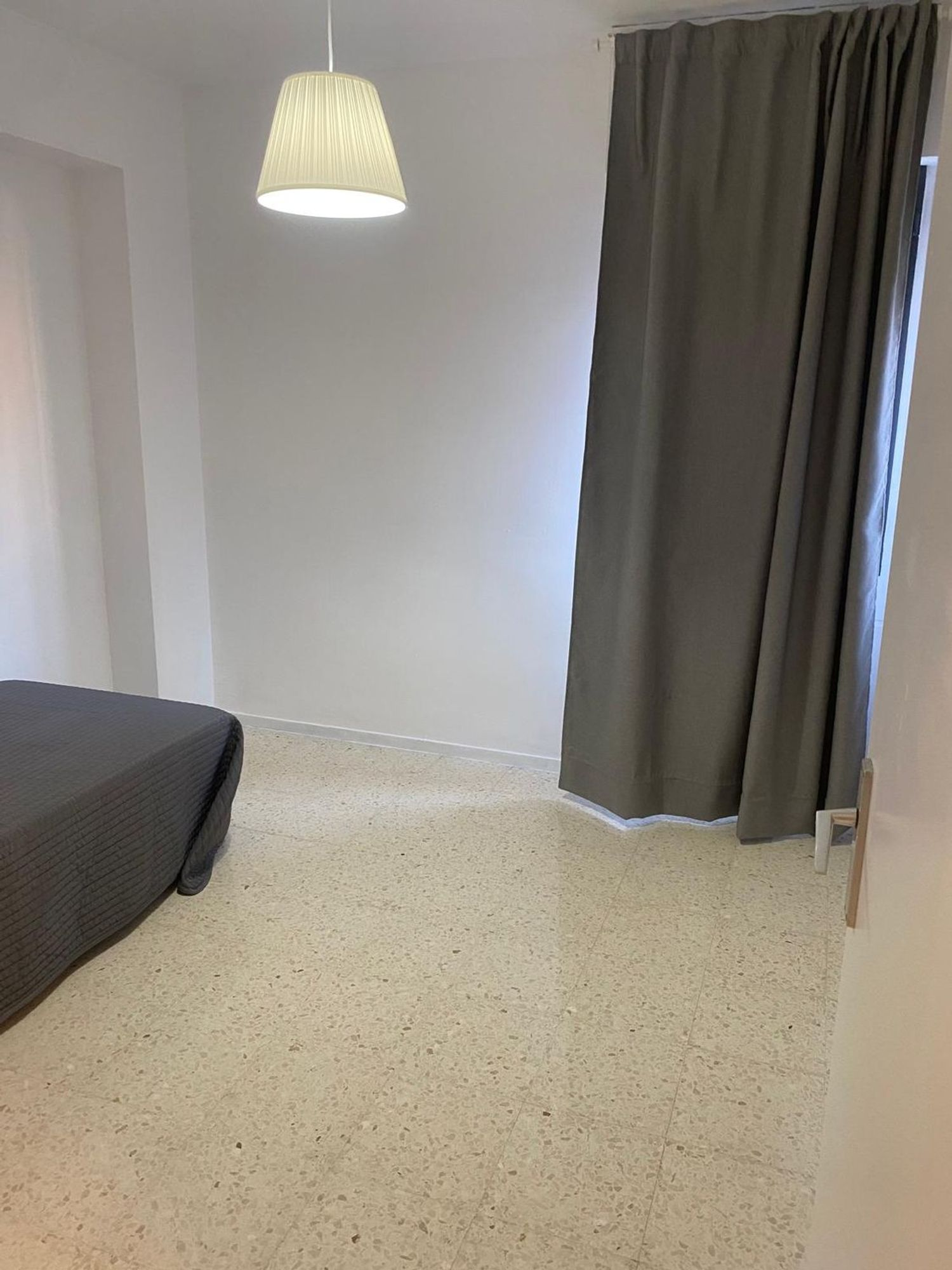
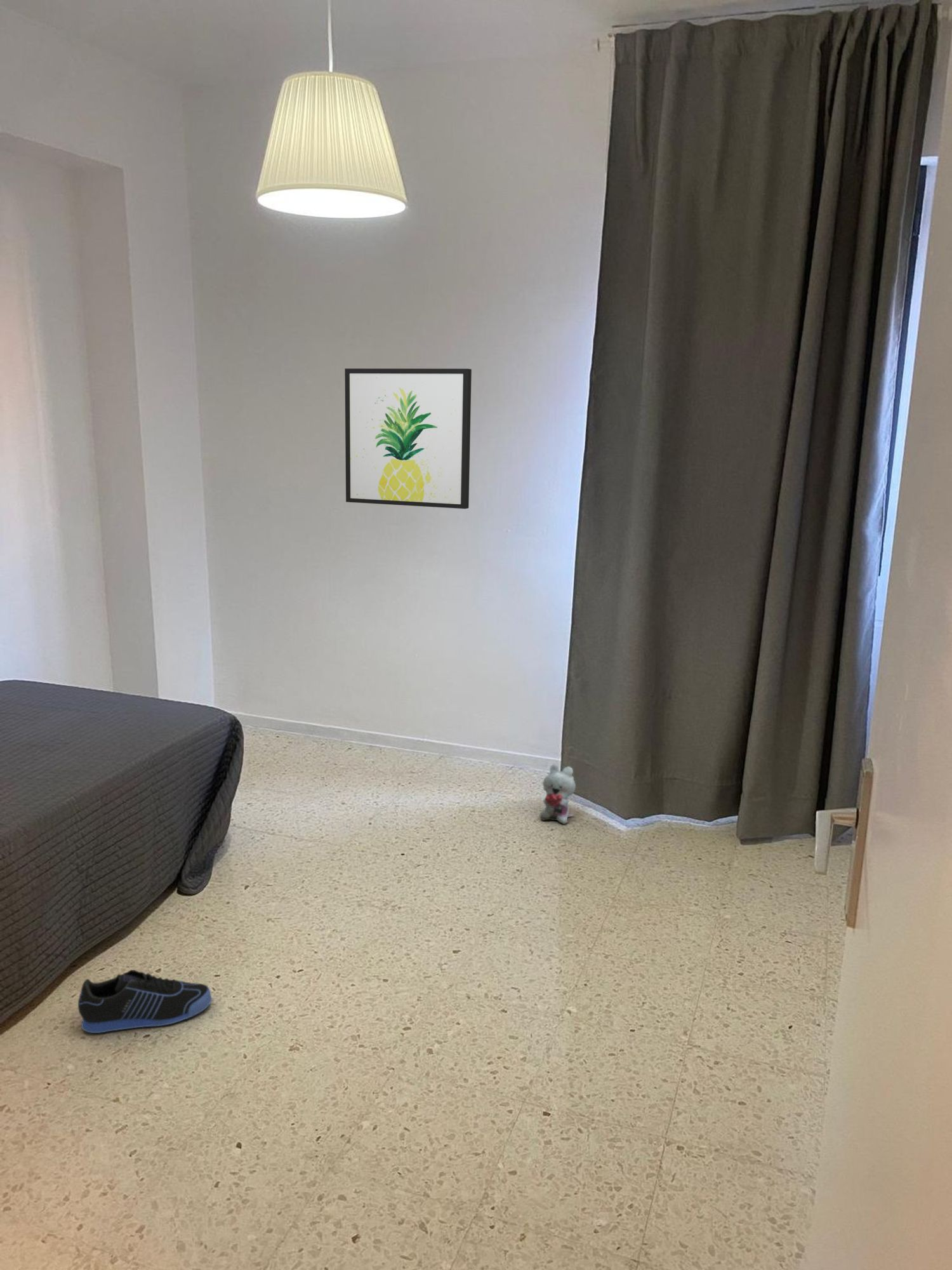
+ plush toy [539,763,576,825]
+ sneaker [77,969,213,1034]
+ wall art [344,368,472,509]
